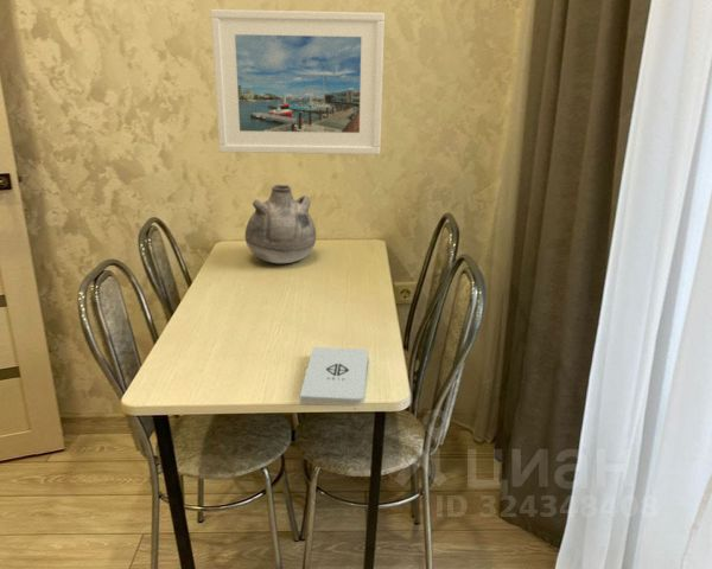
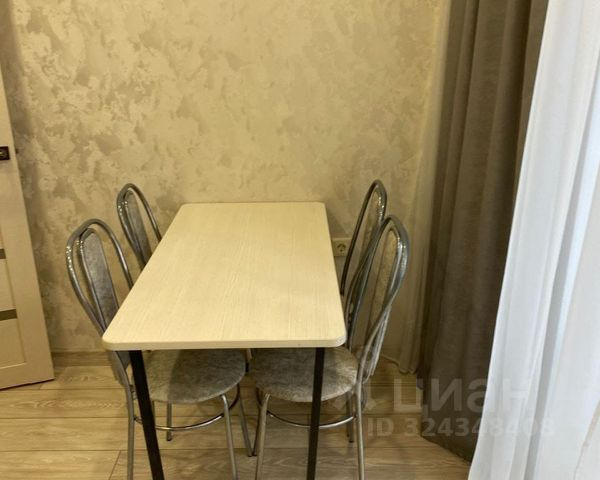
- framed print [210,8,386,155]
- notepad [299,346,369,407]
- vase [244,183,317,264]
